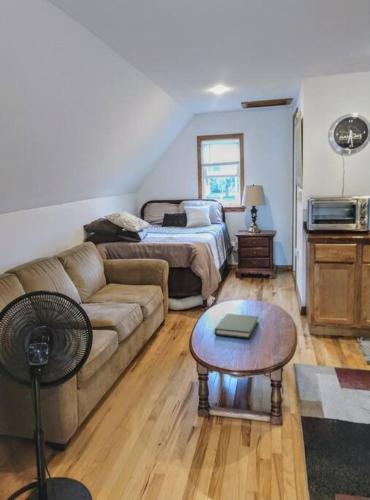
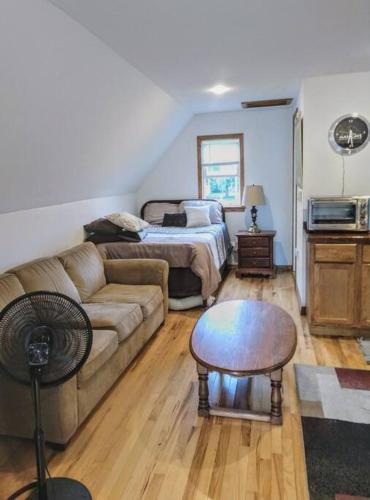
- hardback book [214,313,259,340]
